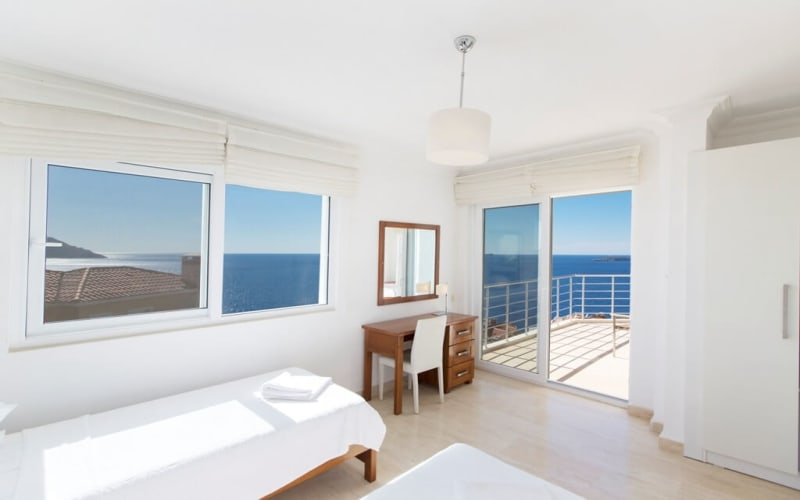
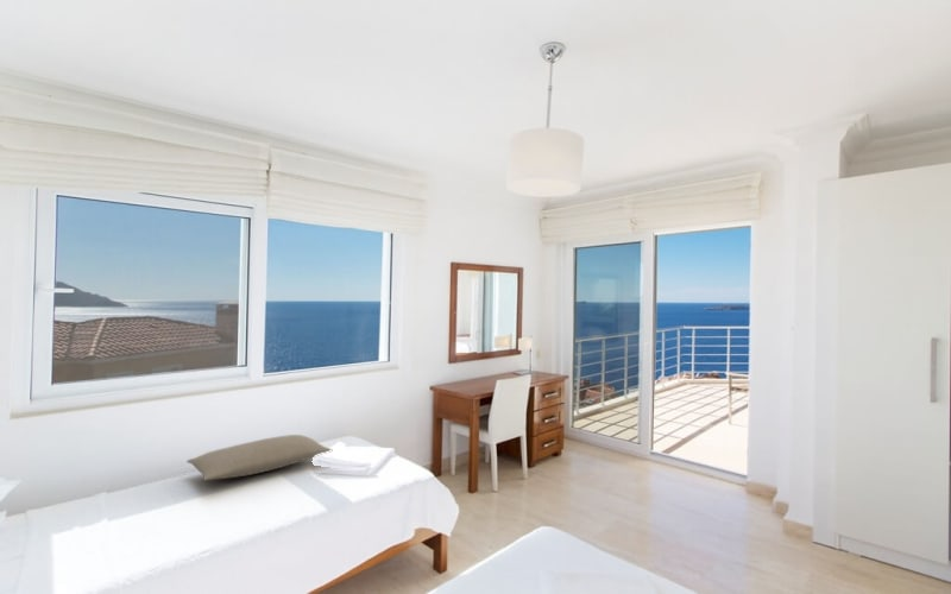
+ pillow [185,434,333,481]
